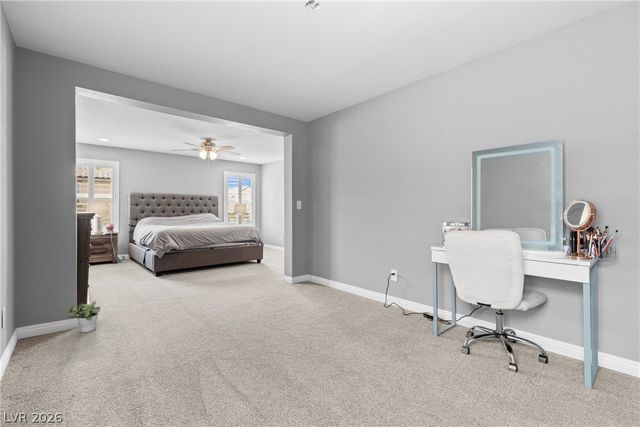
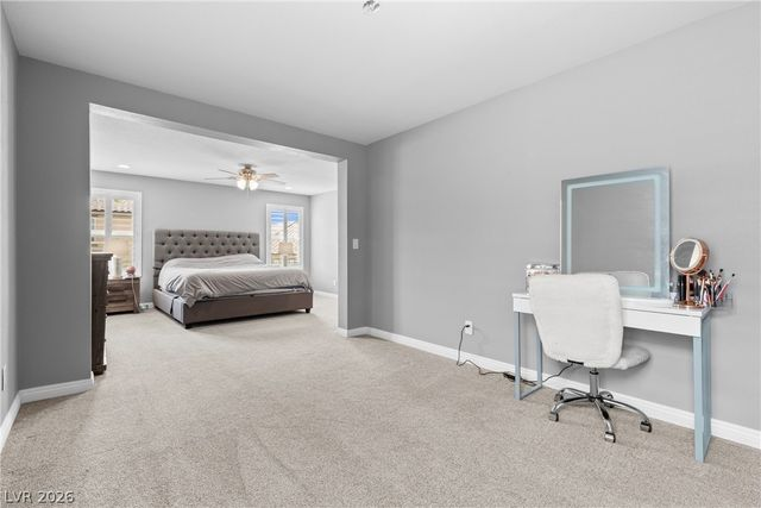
- potted plant [65,301,101,333]
